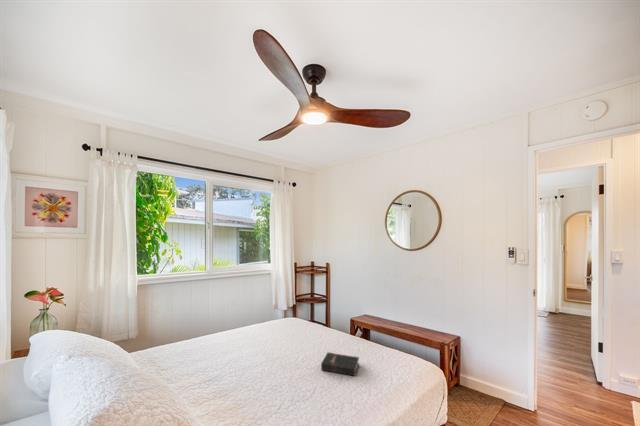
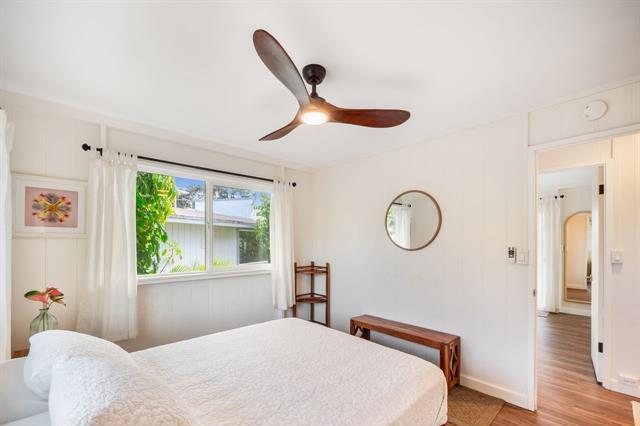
- hardback book [320,351,360,377]
